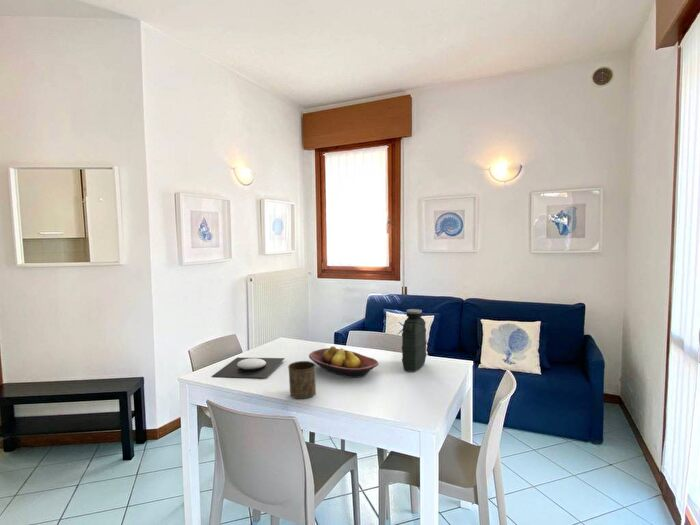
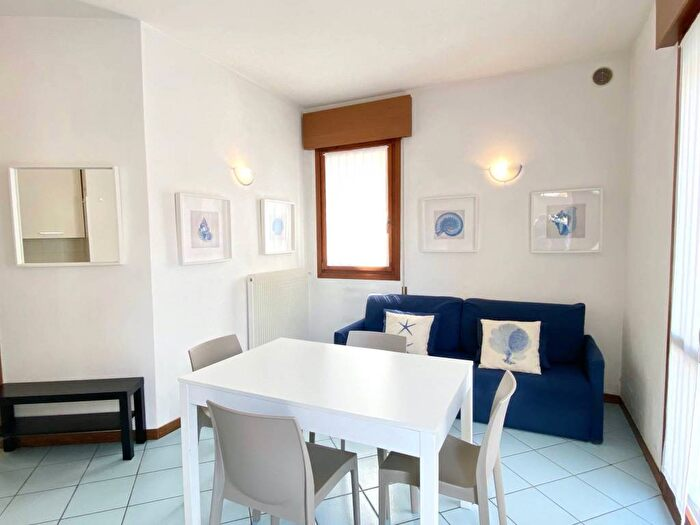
- cup [287,360,317,399]
- water jug [401,308,428,373]
- fruit bowl [308,345,379,379]
- plate [212,357,286,379]
